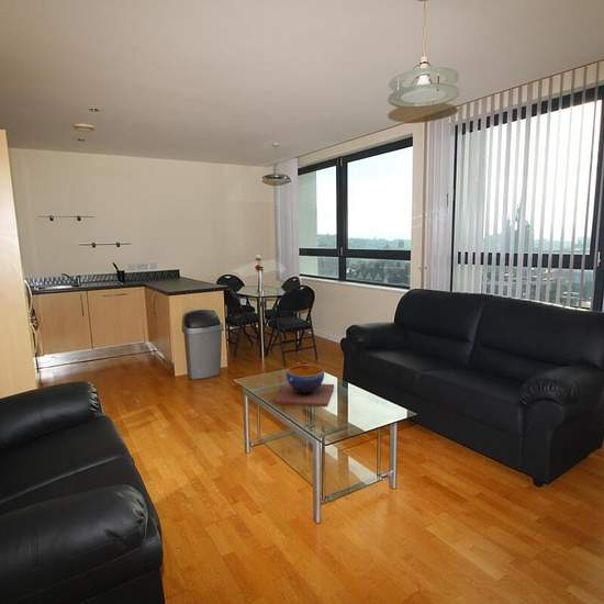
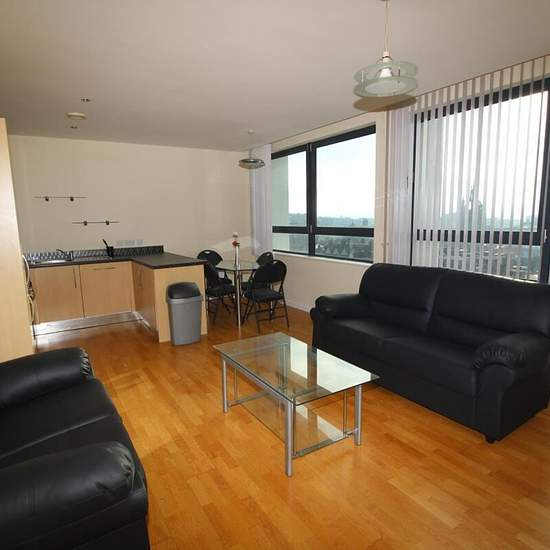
- decorative bowl [273,363,335,407]
